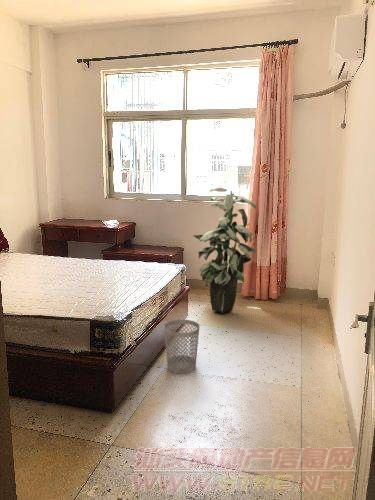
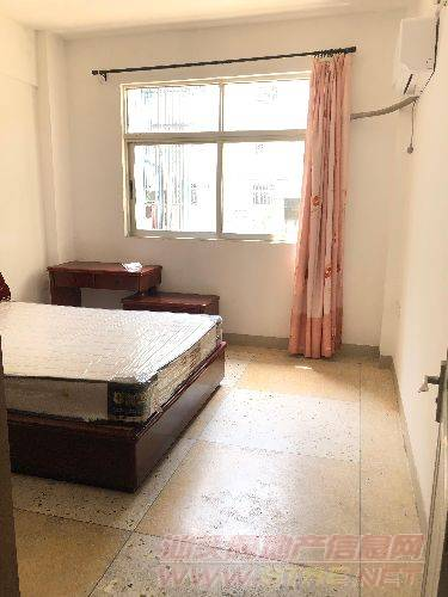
- wastebasket [163,318,201,375]
- indoor plant [192,187,257,314]
